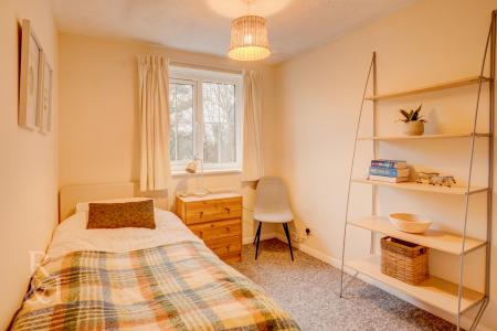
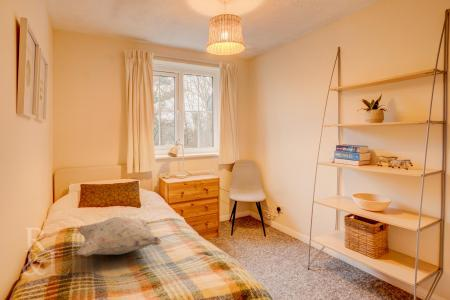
+ decorative pillow [76,216,163,257]
